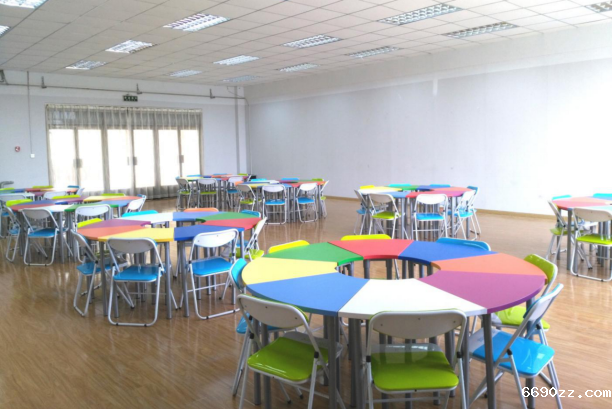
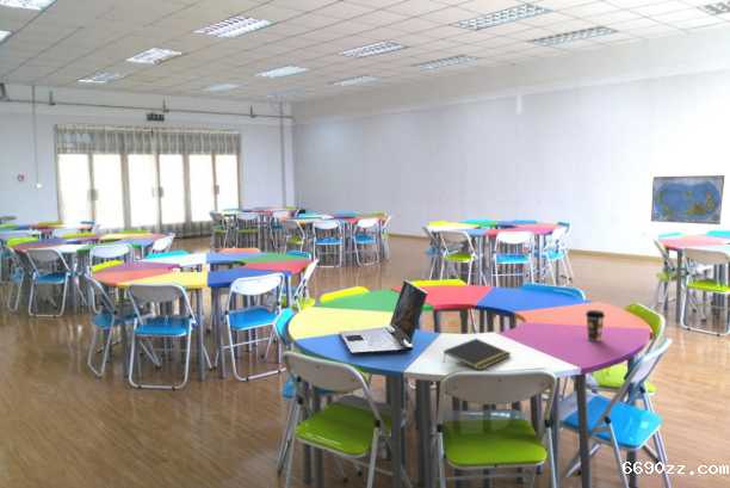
+ world map [650,174,725,226]
+ notepad [443,338,512,371]
+ coffee cup [584,309,606,342]
+ laptop [339,279,428,356]
